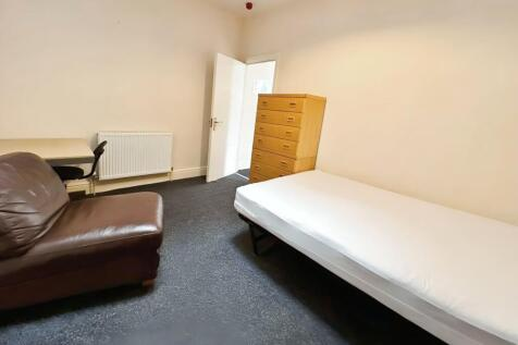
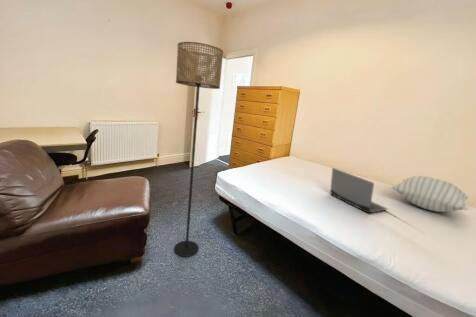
+ pillow [392,175,470,213]
+ laptop computer [329,167,388,215]
+ floor lamp [173,41,224,258]
